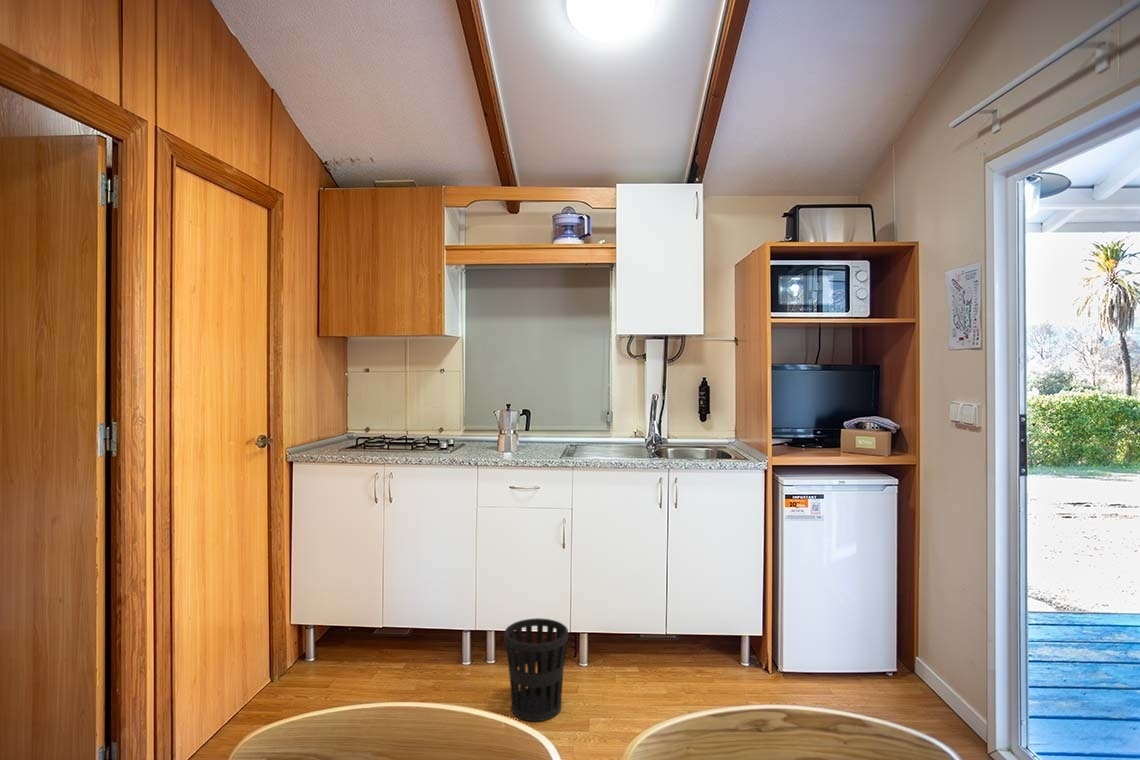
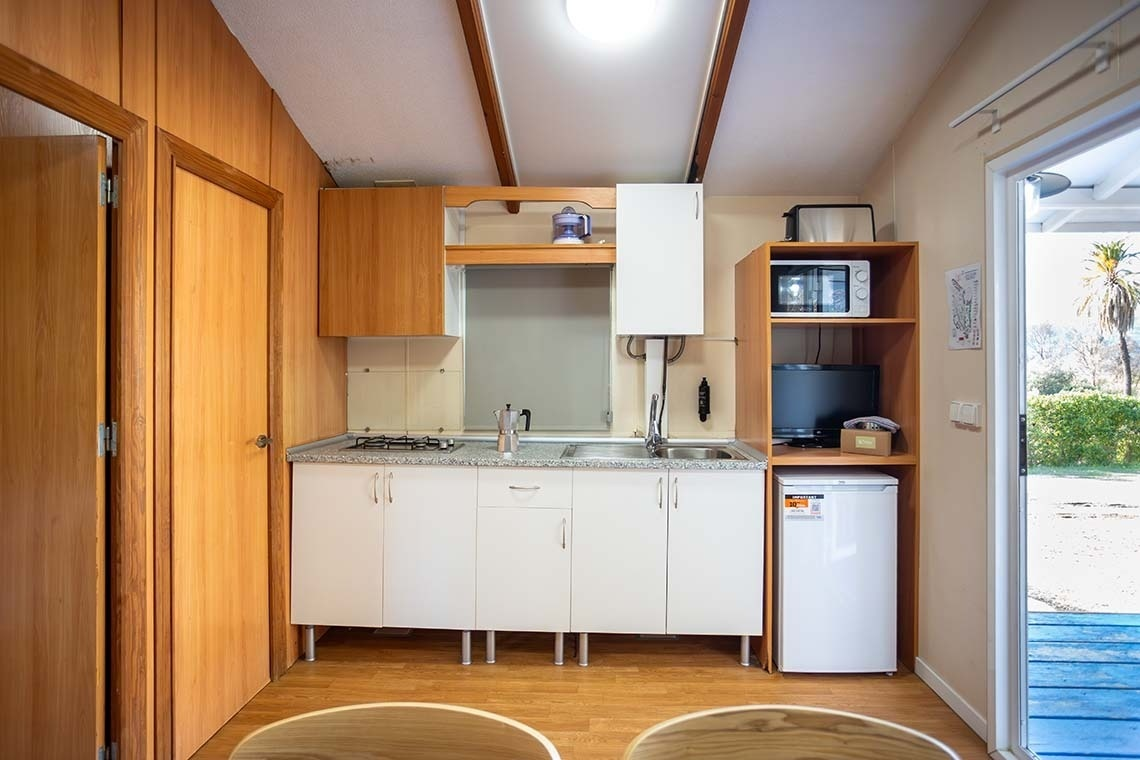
- wastebasket [503,617,569,722]
